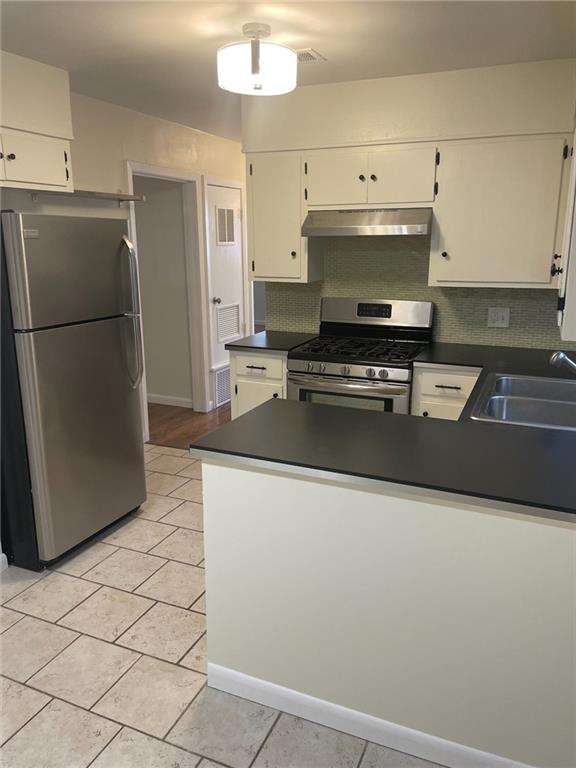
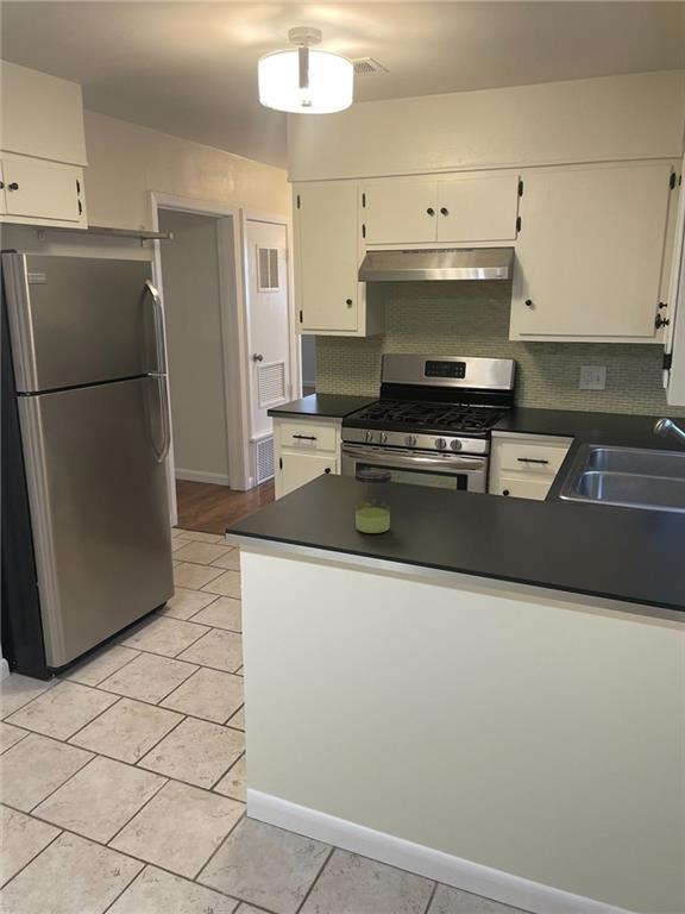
+ jar [354,468,392,534]
